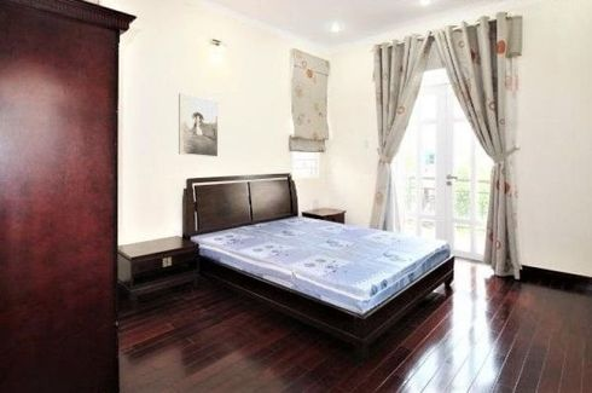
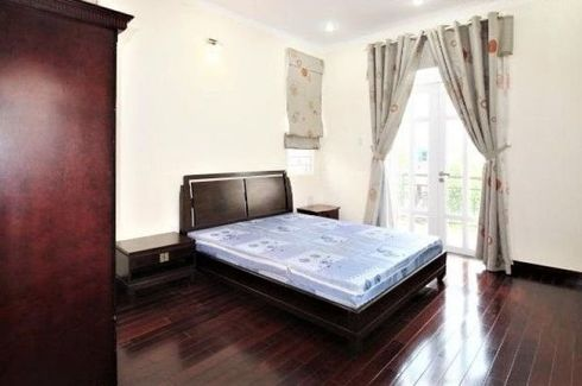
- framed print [178,92,220,158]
